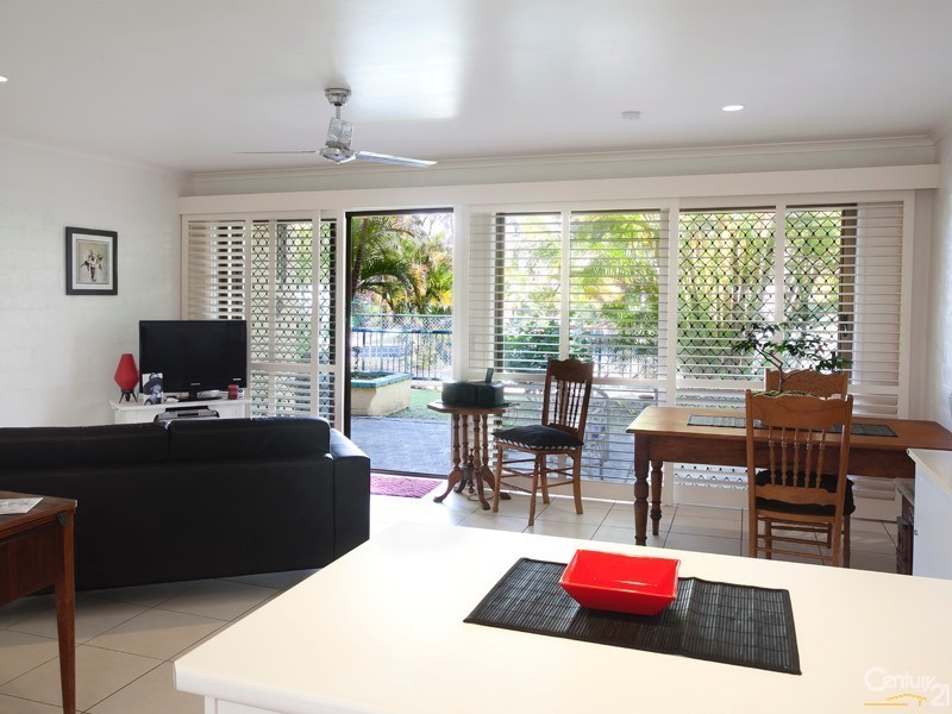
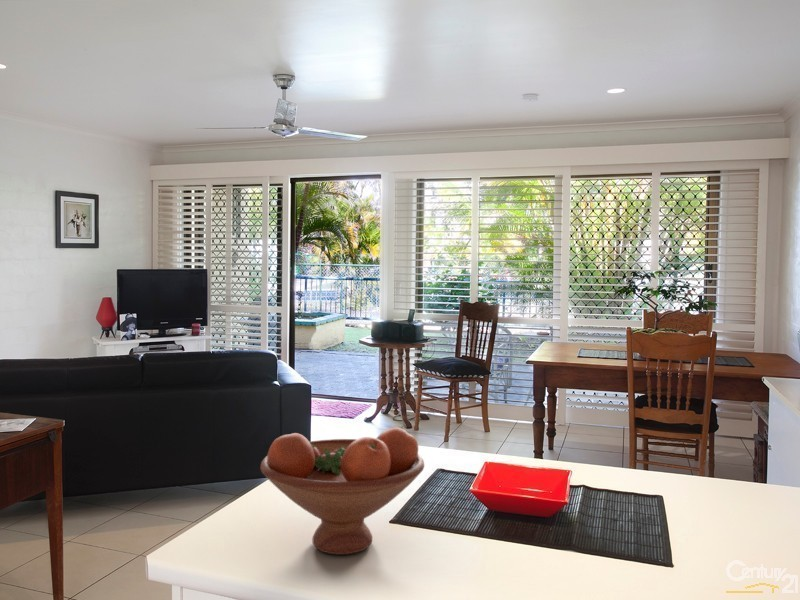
+ fruit bowl [260,426,425,556]
